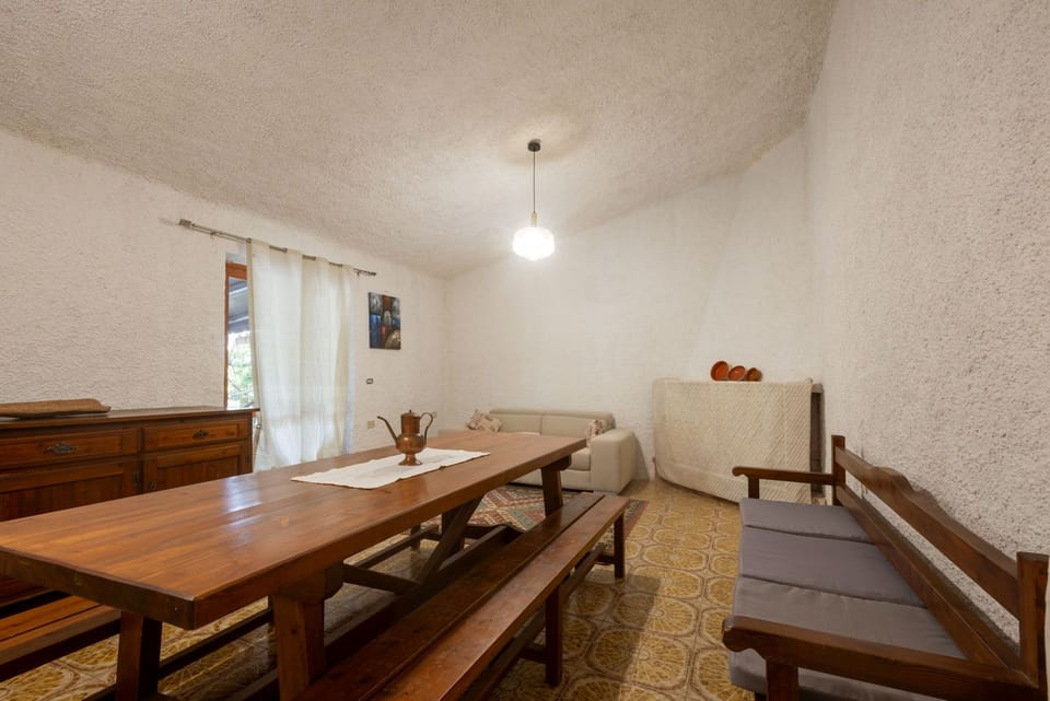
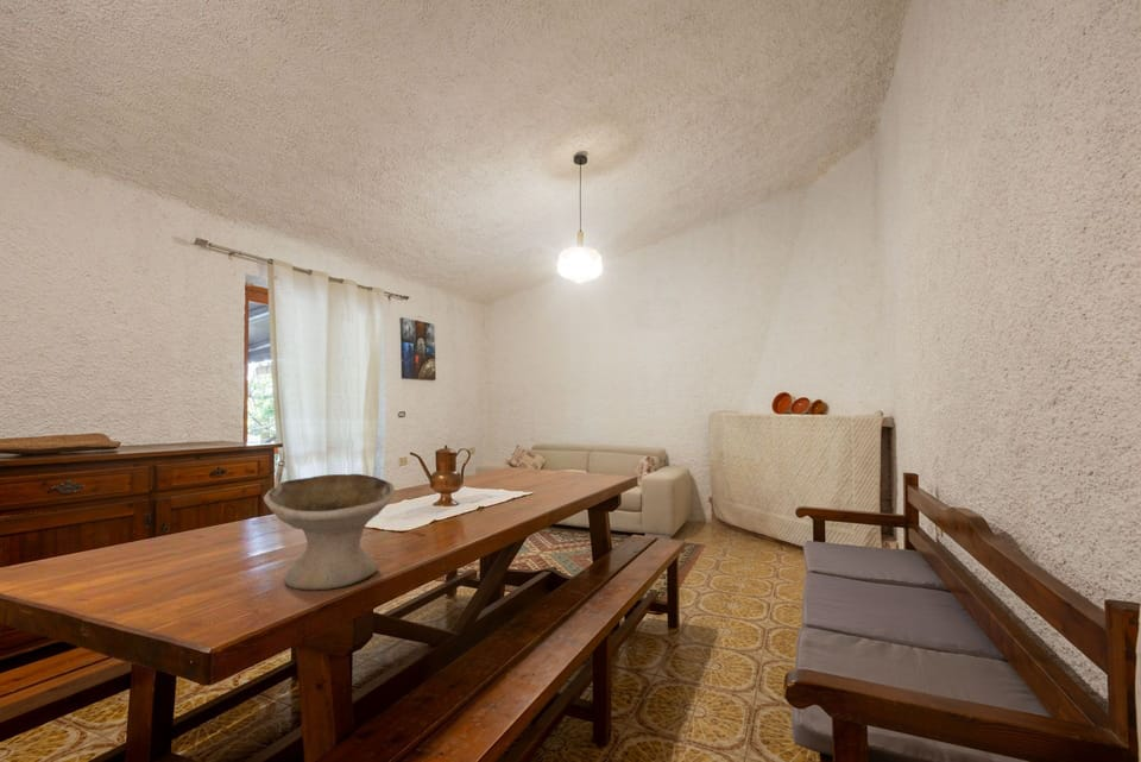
+ bowl [263,473,396,591]
